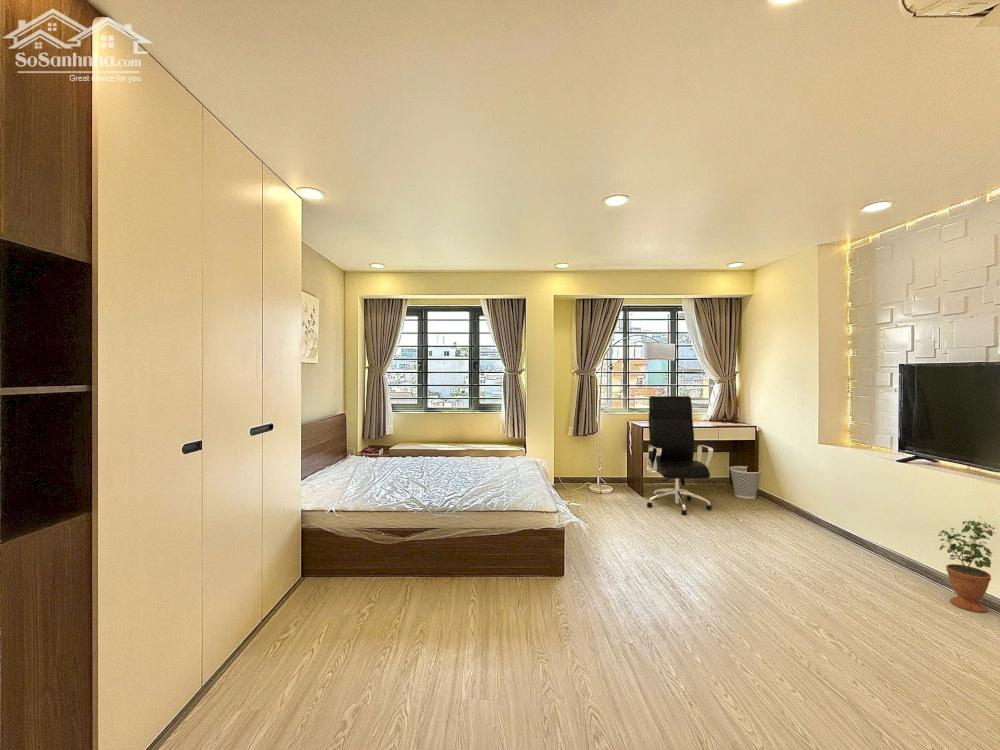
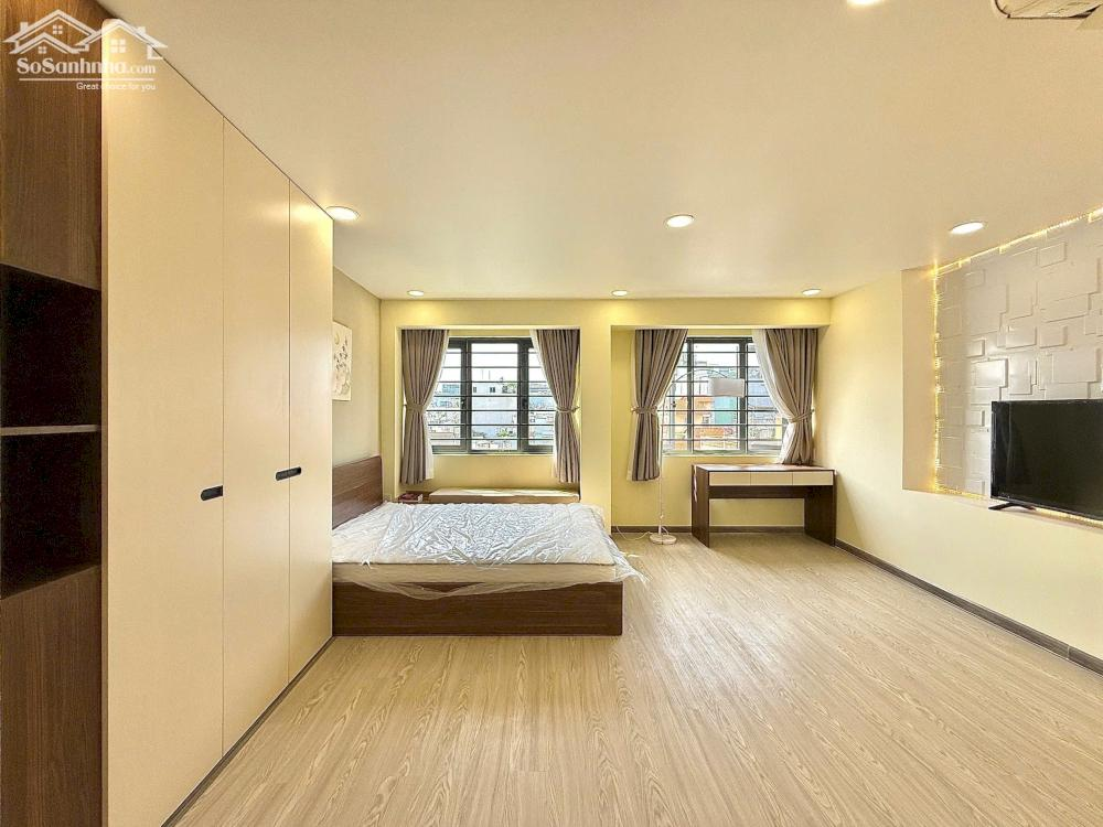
- office chair [646,395,714,516]
- wastebasket [729,465,762,500]
- potted plant [937,516,997,614]
